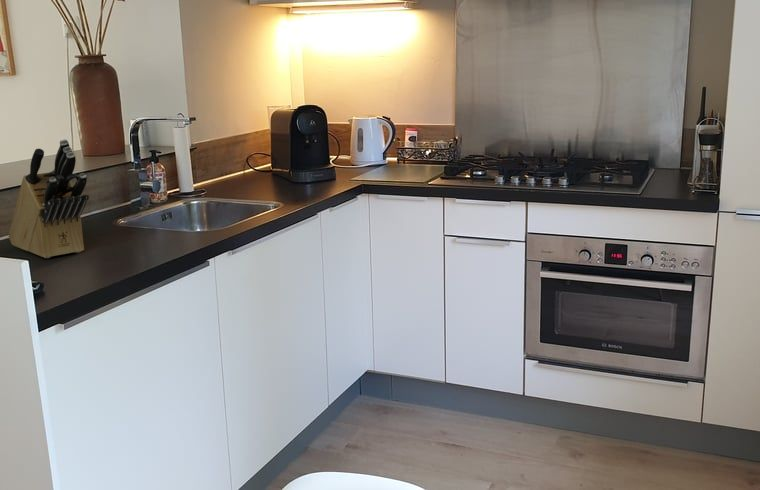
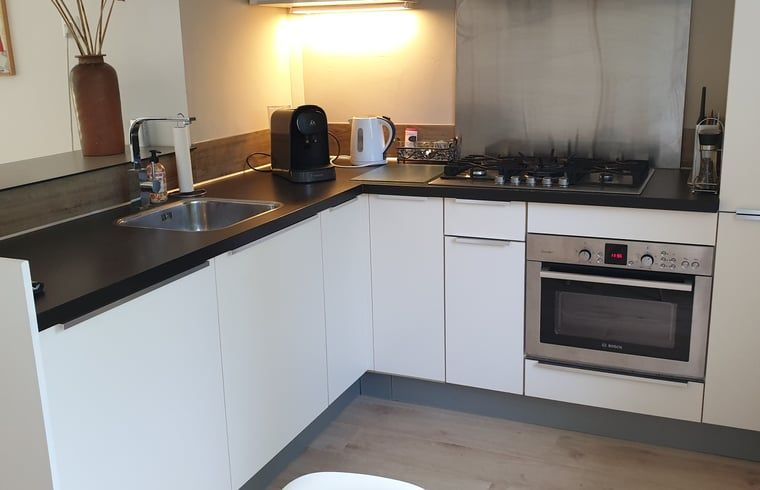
- knife block [8,139,90,259]
